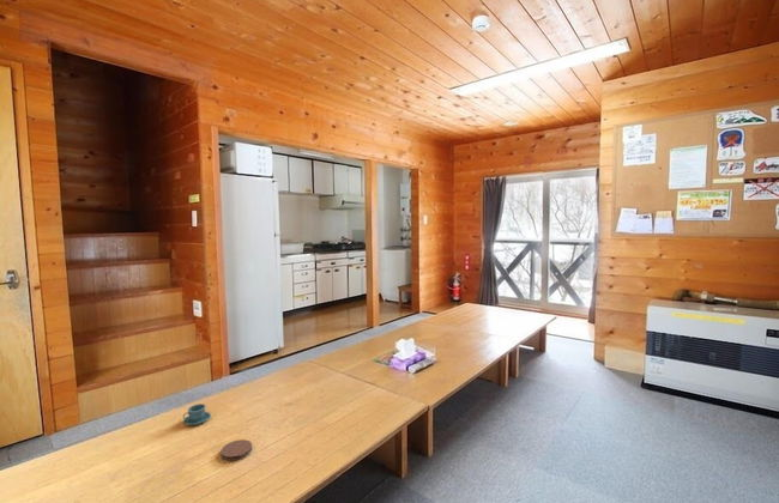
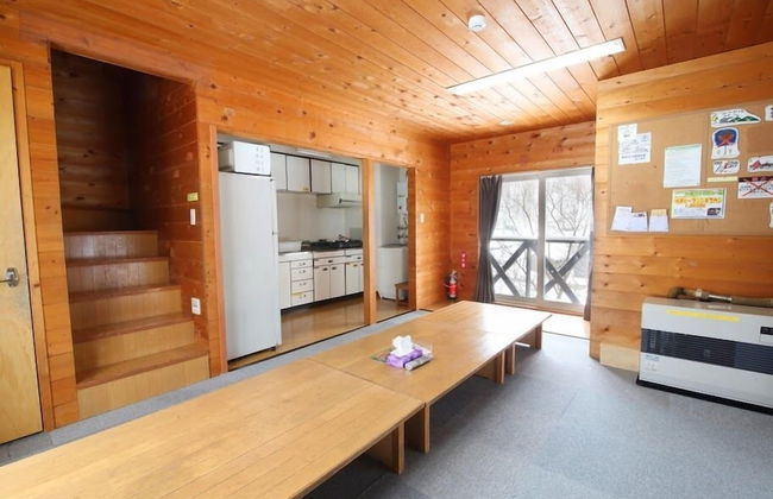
- teacup [182,402,212,426]
- coaster [219,438,253,462]
